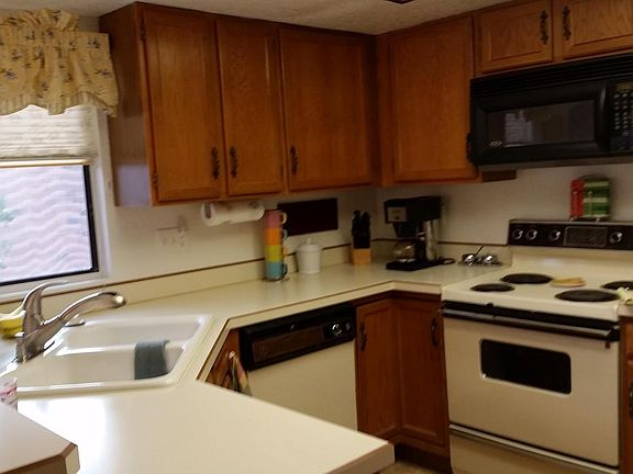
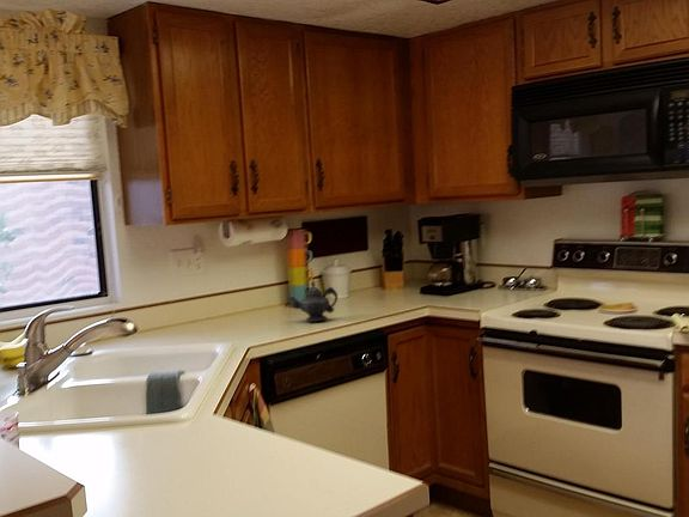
+ teapot [286,279,339,323]
